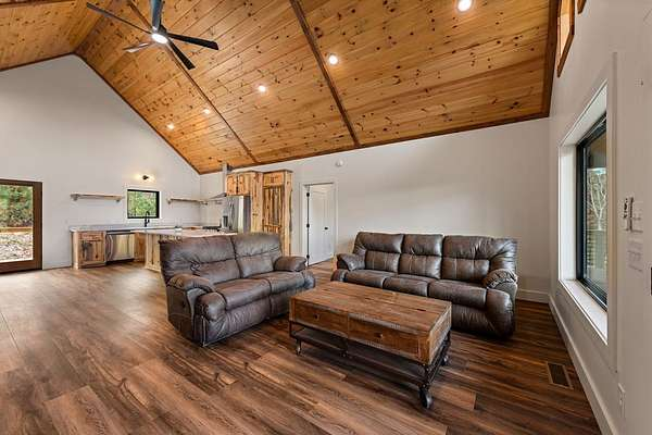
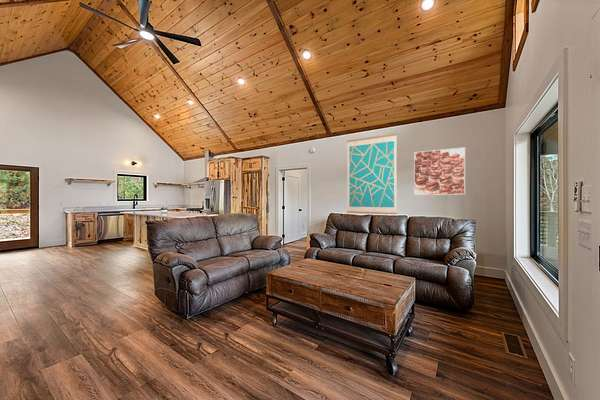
+ wall art [346,133,398,215]
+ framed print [413,147,466,196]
